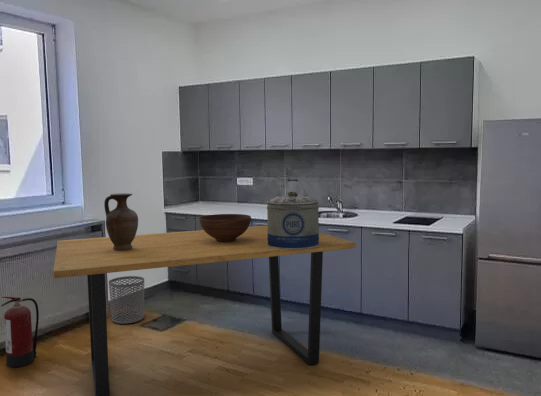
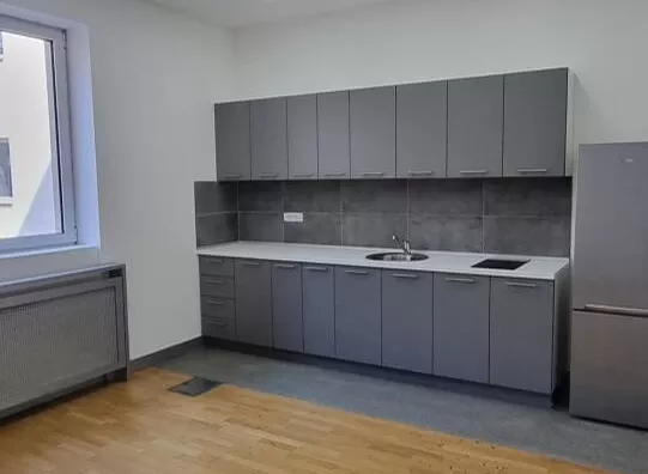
- dining table [52,224,357,396]
- water jug [266,178,320,249]
- fruit bowl [198,213,252,242]
- waste bin [108,275,145,325]
- vase [103,192,139,250]
- fire extinguisher [0,296,40,368]
